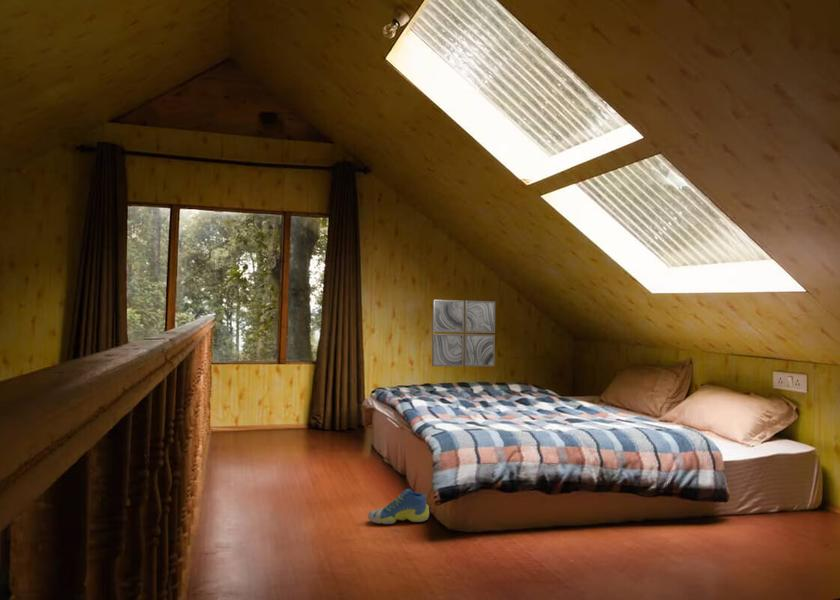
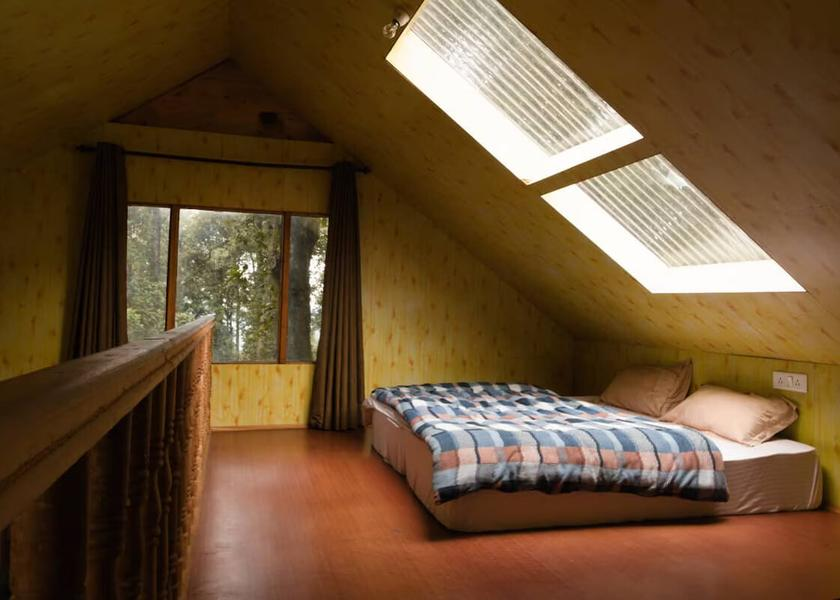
- sneaker [367,488,430,525]
- wall art [431,299,496,367]
